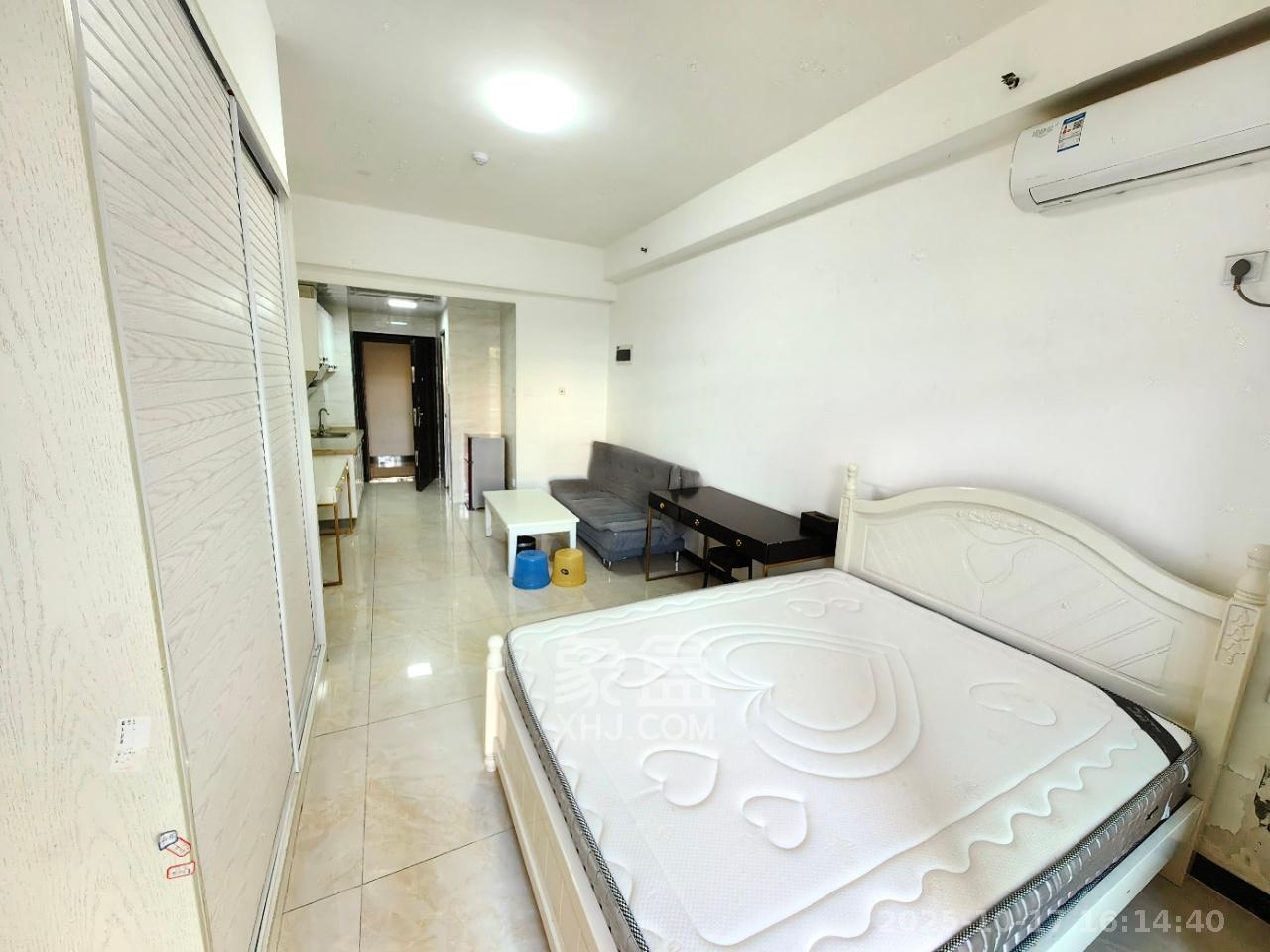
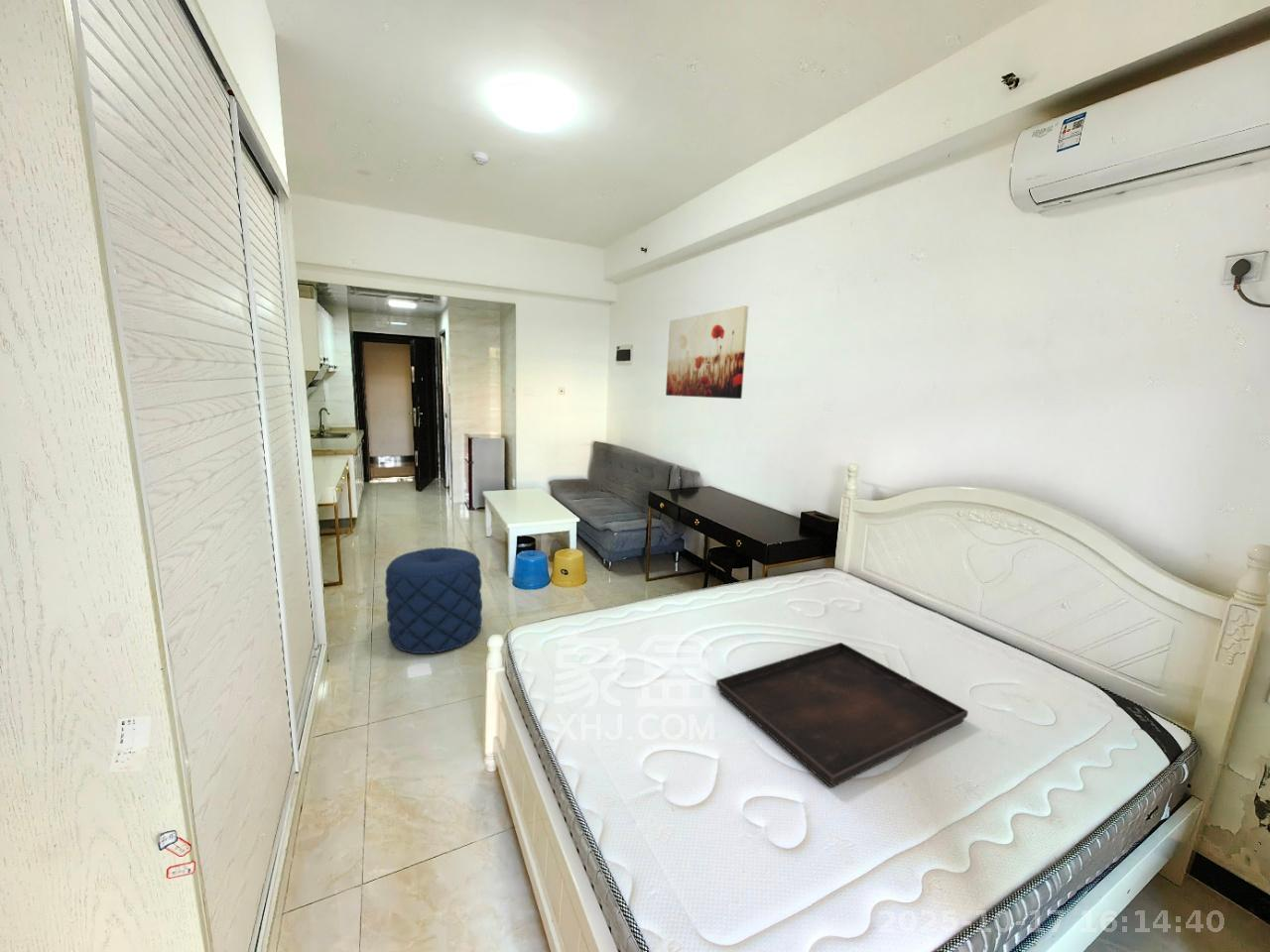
+ serving tray [715,642,969,788]
+ pouf [384,546,483,654]
+ wall art [665,304,749,400]
